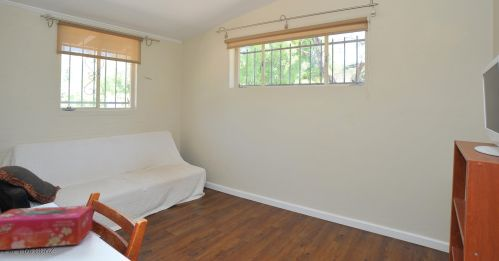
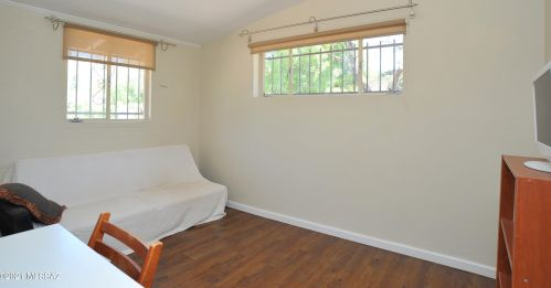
- tissue box [0,205,94,251]
